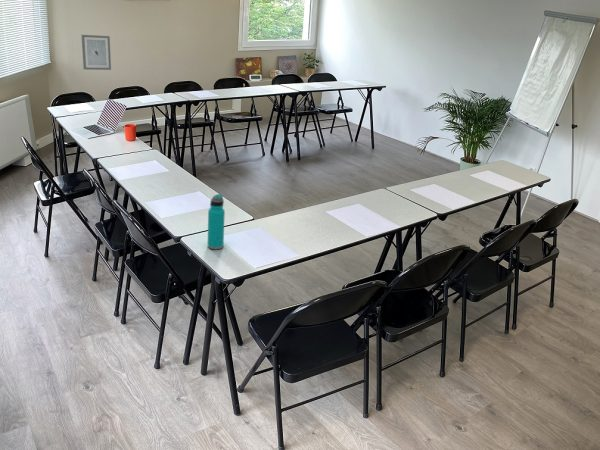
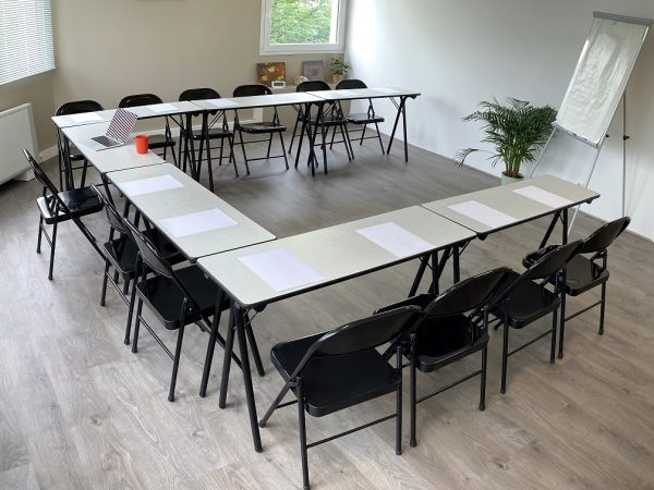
- wall art [80,34,112,71]
- water bottle [207,193,226,250]
